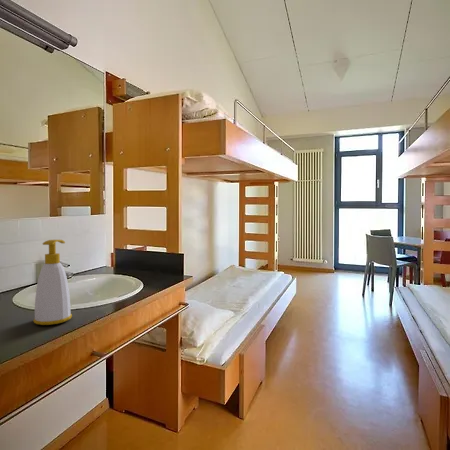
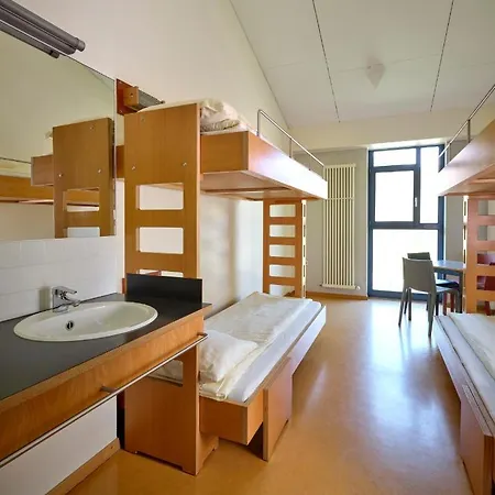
- soap bottle [33,239,73,326]
